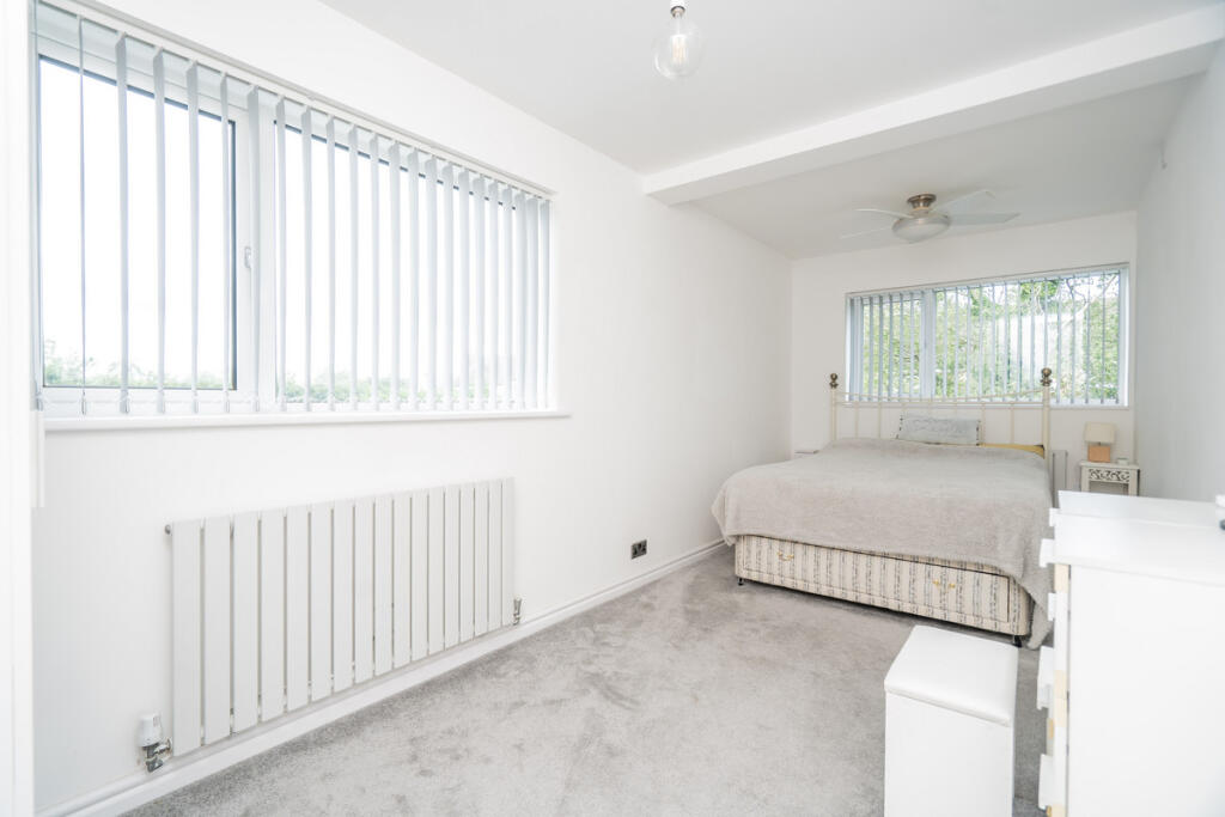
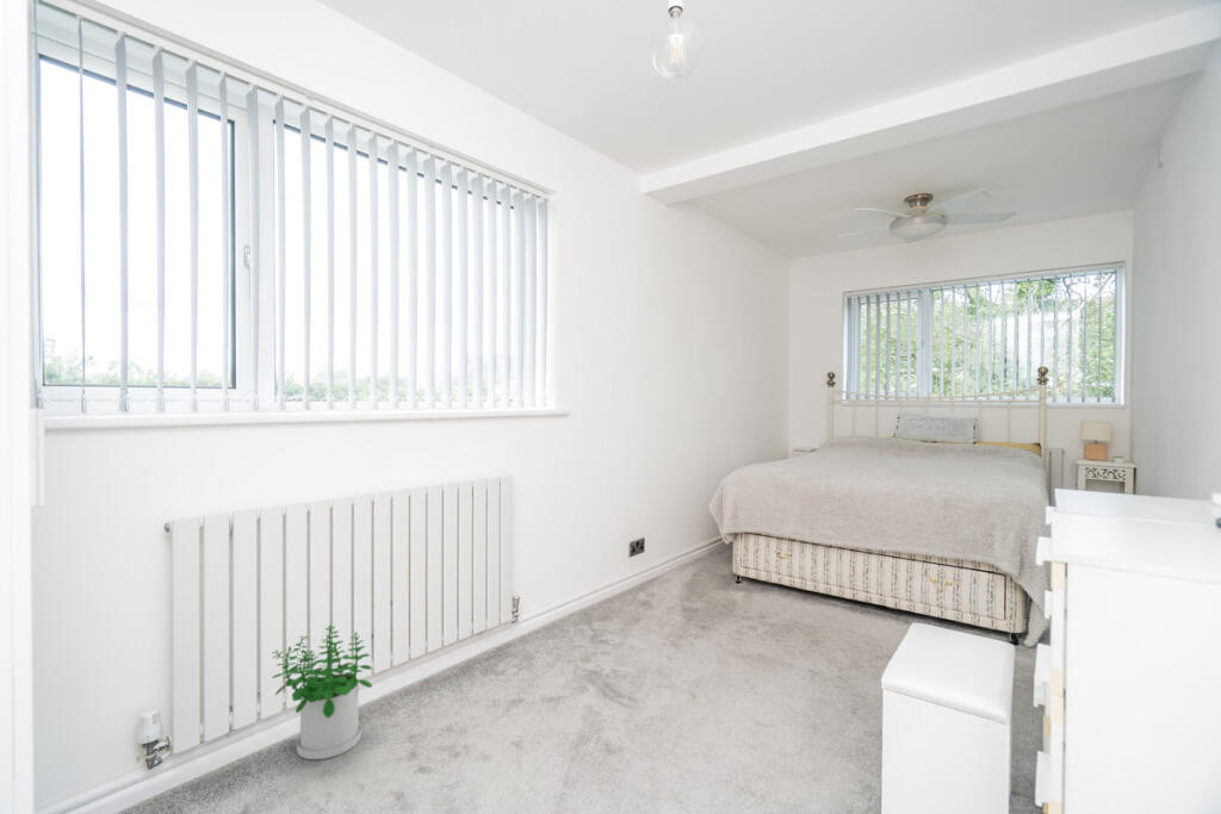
+ potted plant [271,623,373,760]
